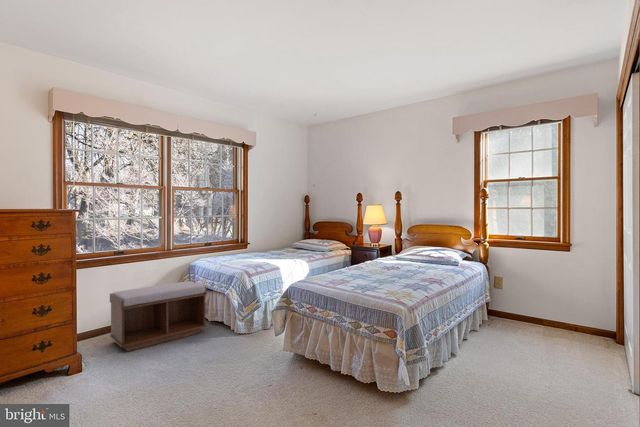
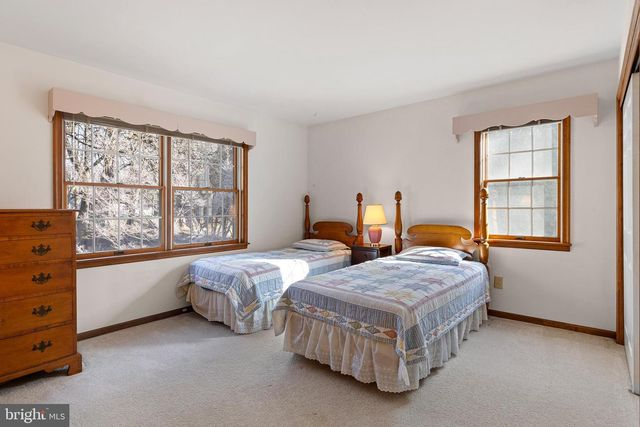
- bench [109,280,208,352]
